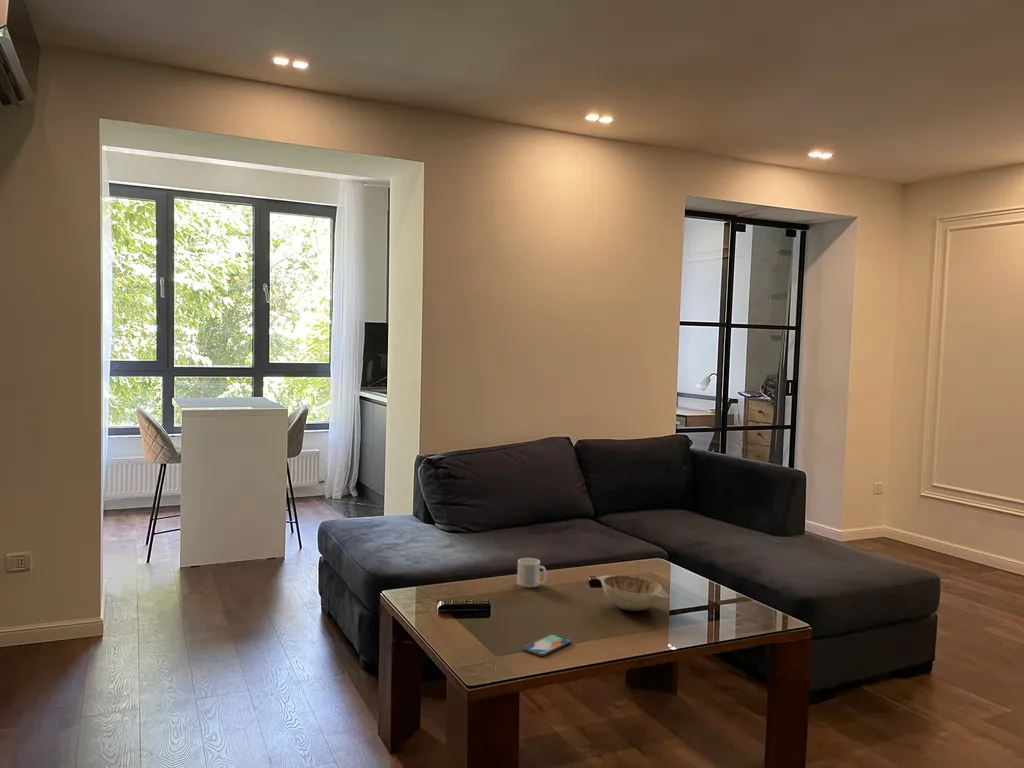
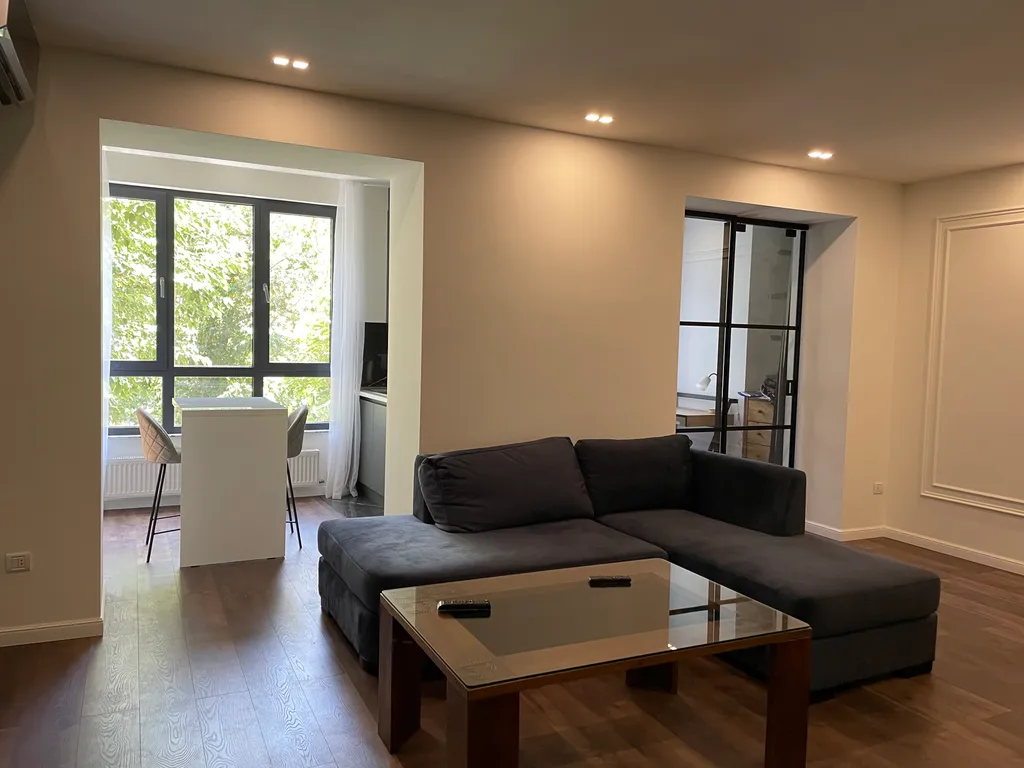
- mug [516,557,548,588]
- smartphone [522,633,572,657]
- decorative bowl [595,574,670,612]
